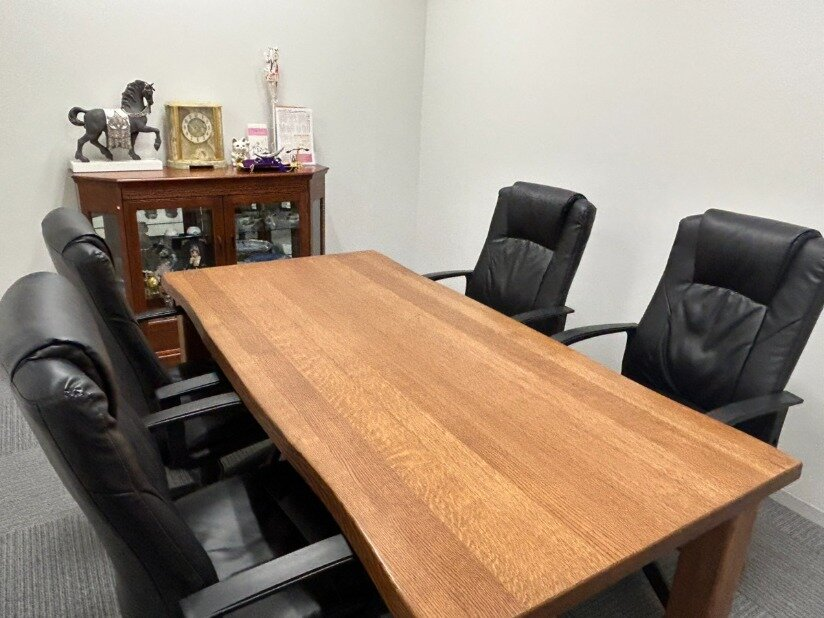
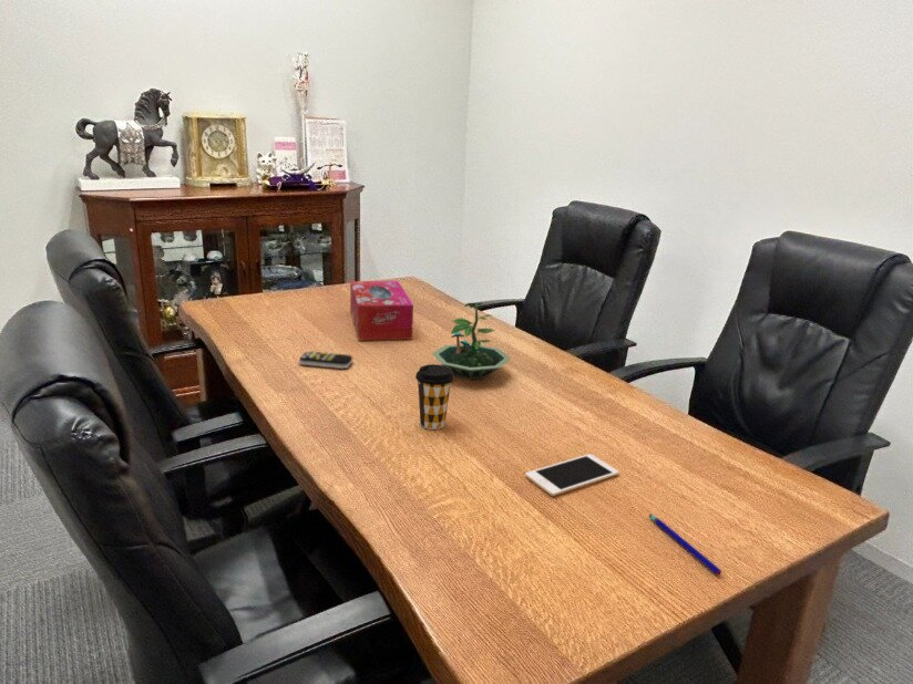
+ coffee cup [414,363,455,431]
+ terrarium [431,301,512,382]
+ pen [648,512,722,577]
+ remote control [298,350,353,370]
+ cell phone [524,453,620,497]
+ tissue box [349,280,414,341]
